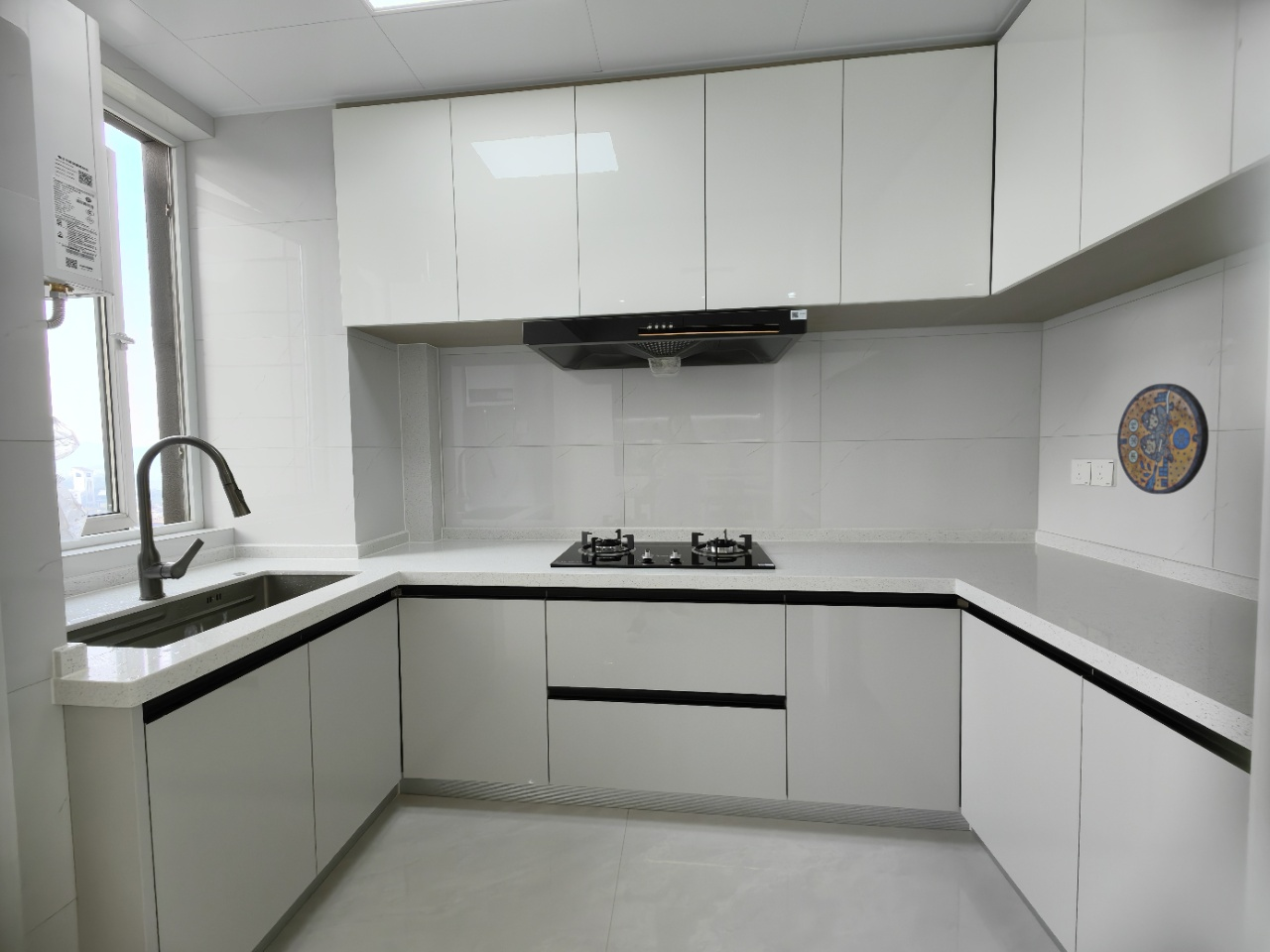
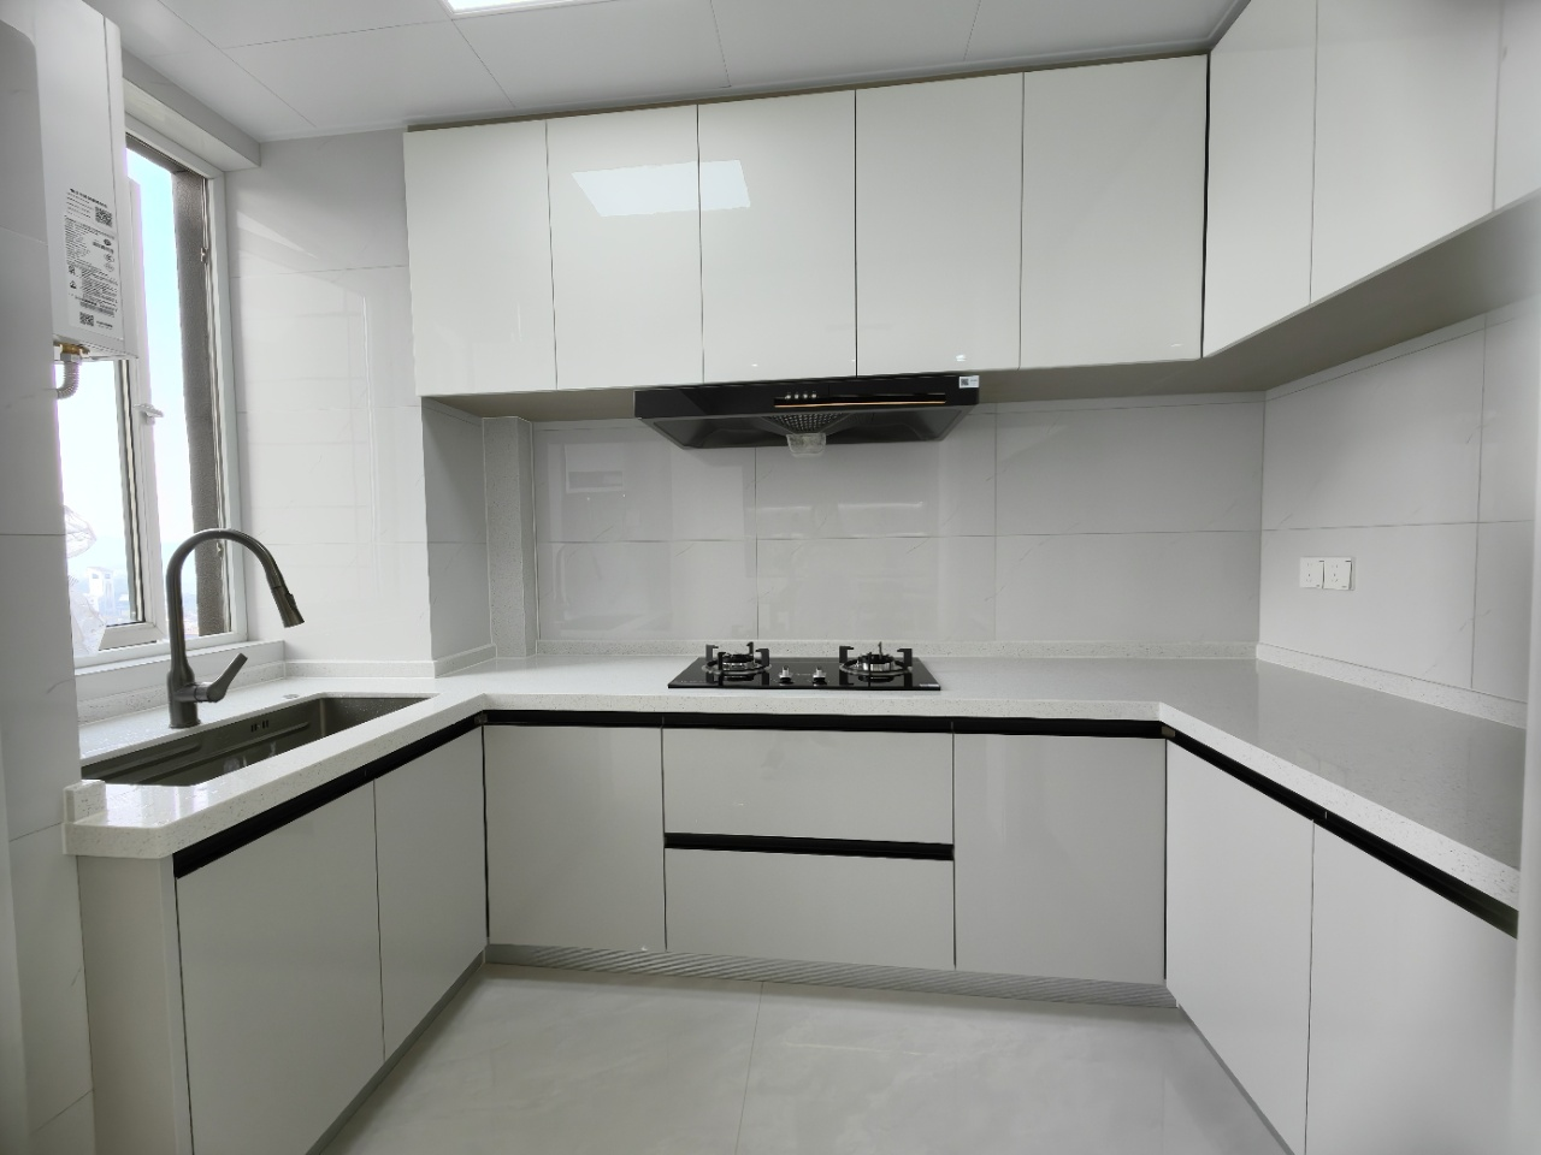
- manhole cover [1116,383,1209,495]
